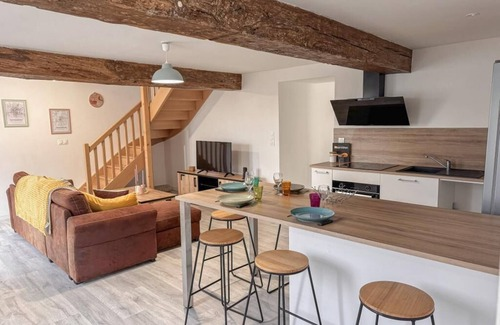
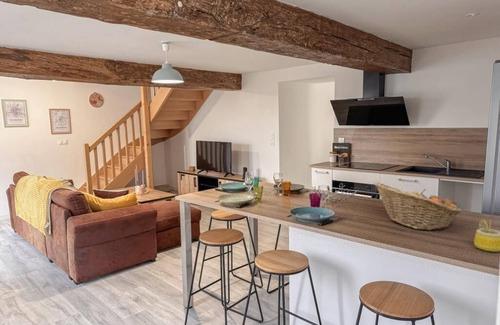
+ mug [473,219,500,253]
+ fruit basket [373,182,463,231]
